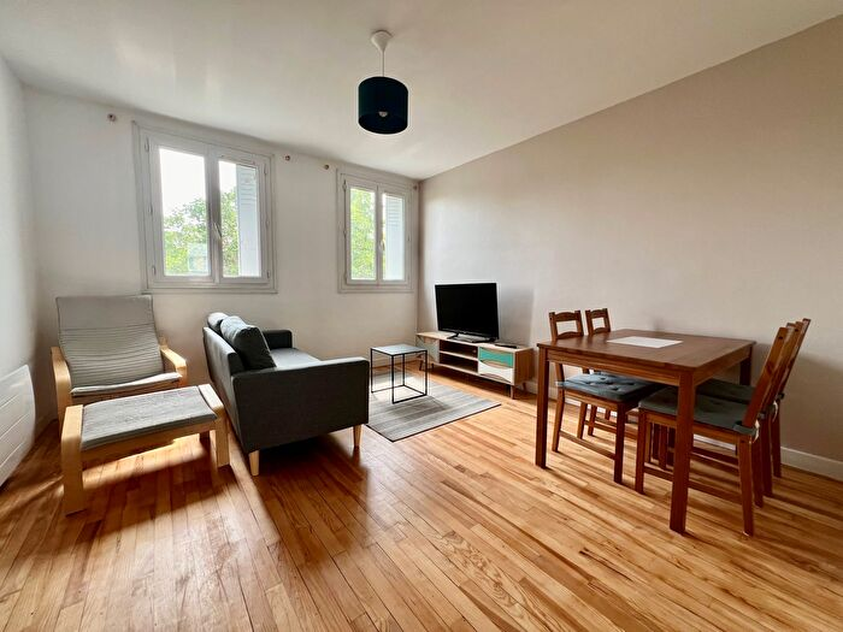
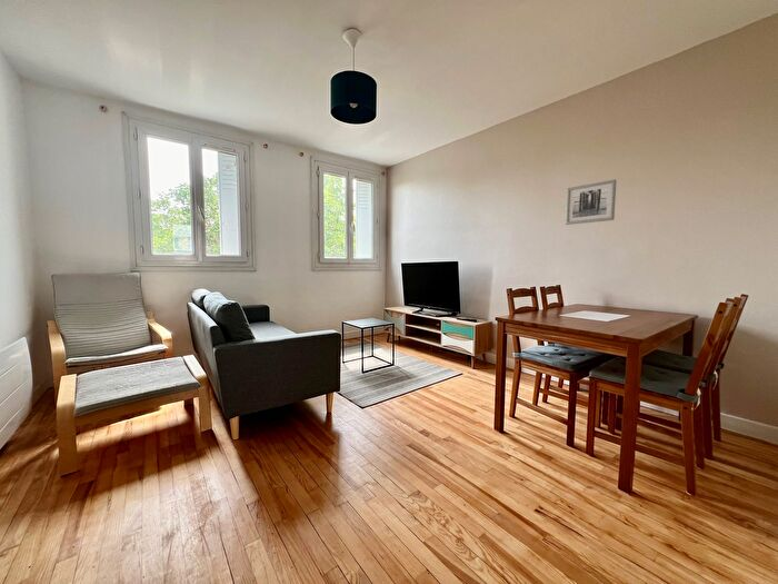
+ wall art [565,178,618,226]
